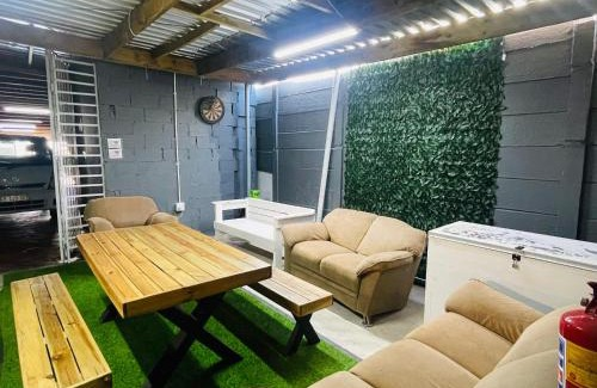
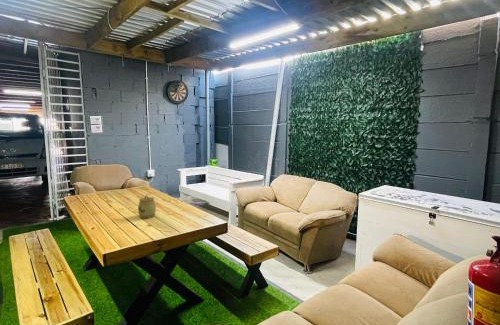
+ jar [137,194,157,219]
